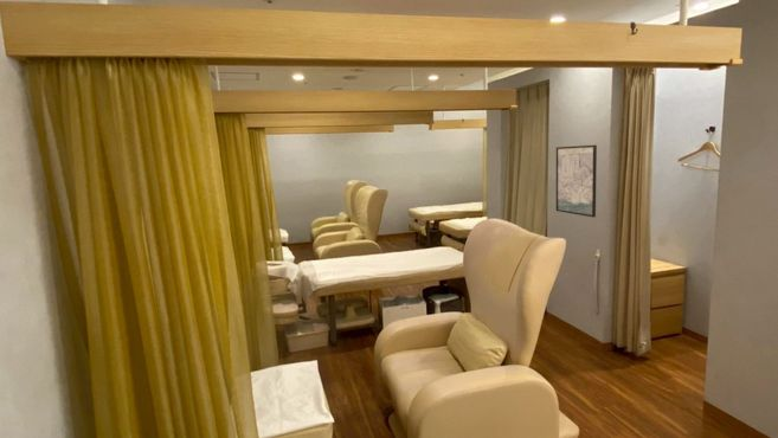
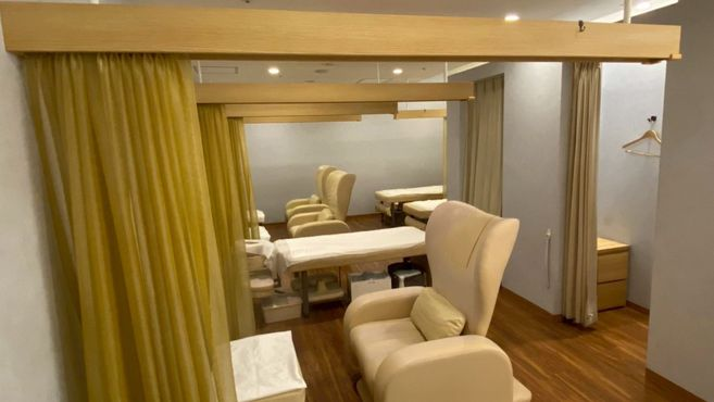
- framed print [555,144,598,218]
